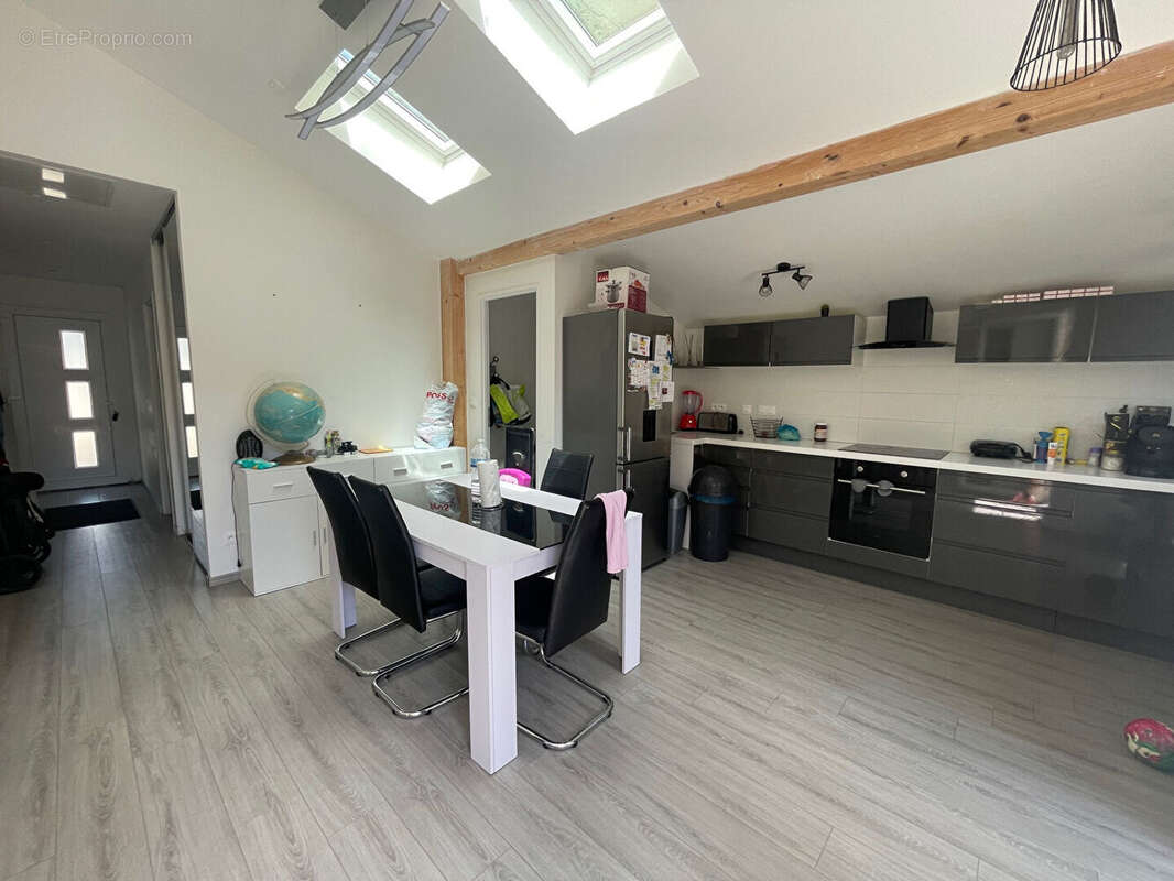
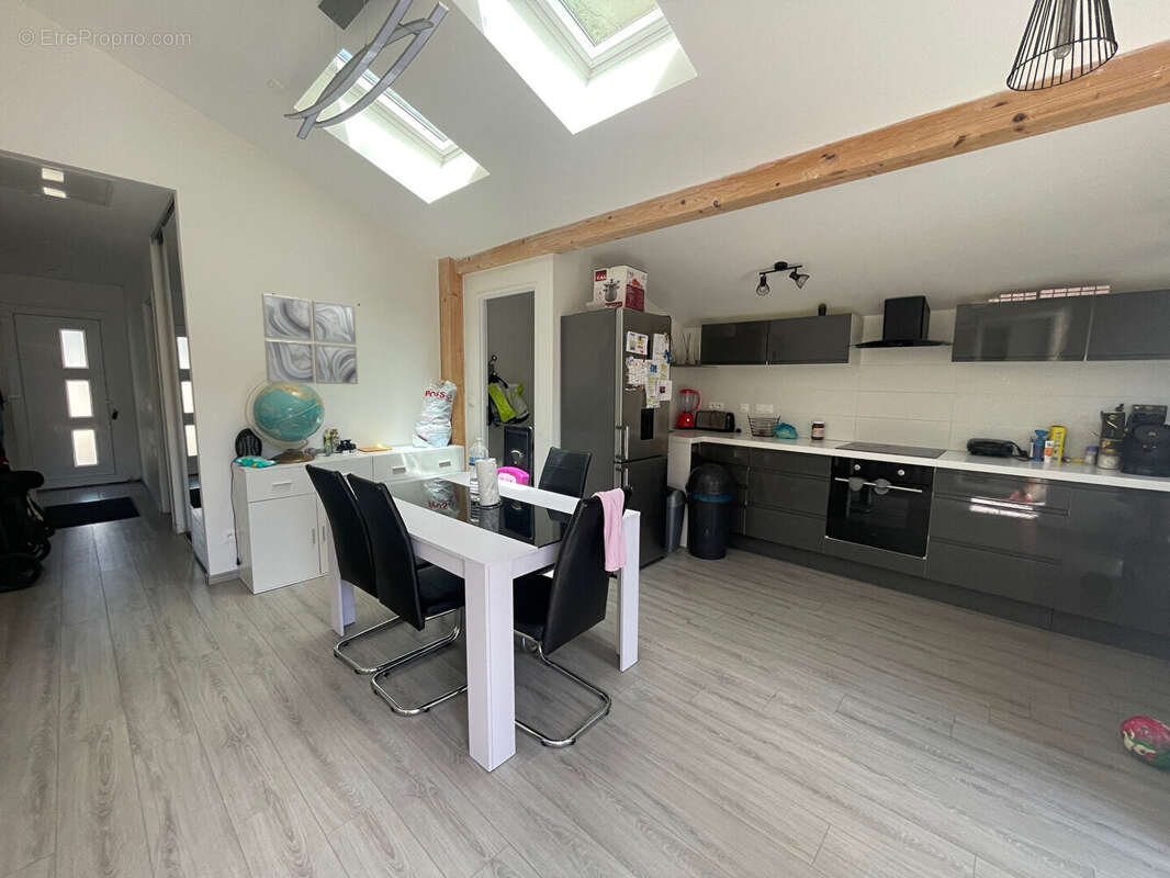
+ wall art [261,292,359,385]
